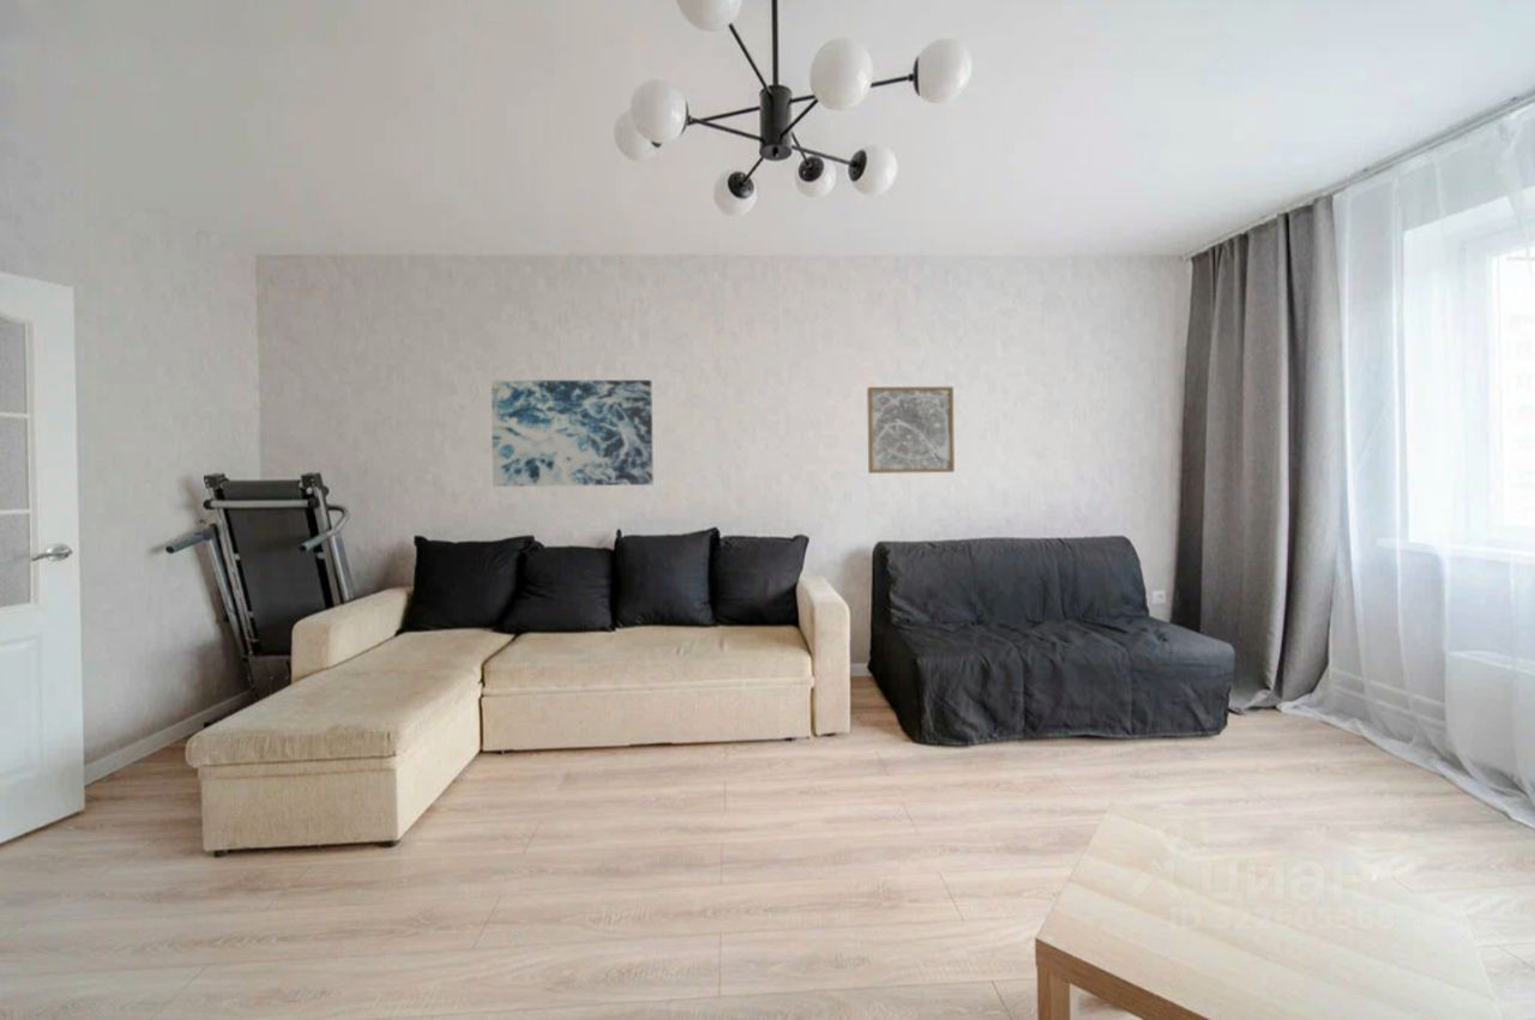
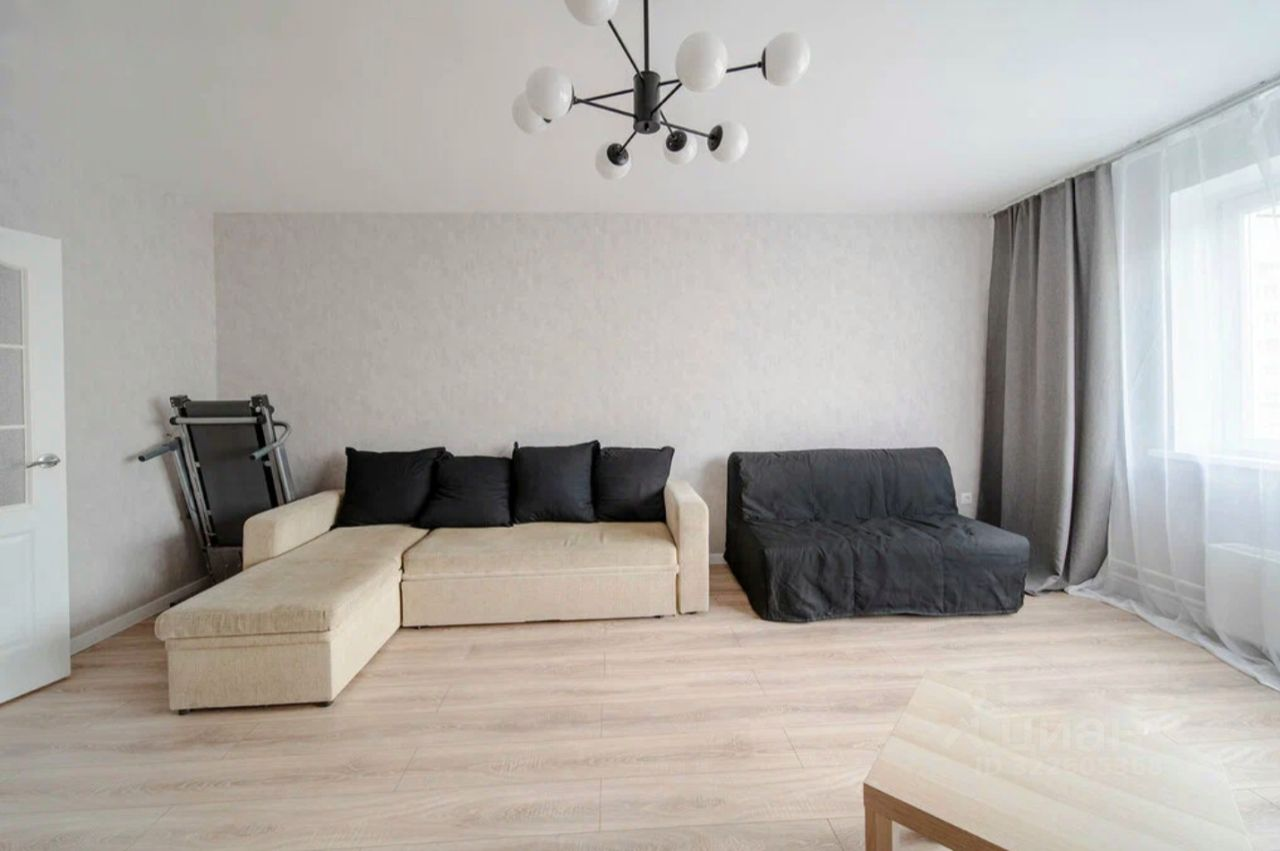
- wall art [490,379,655,488]
- wall art [866,386,956,475]
